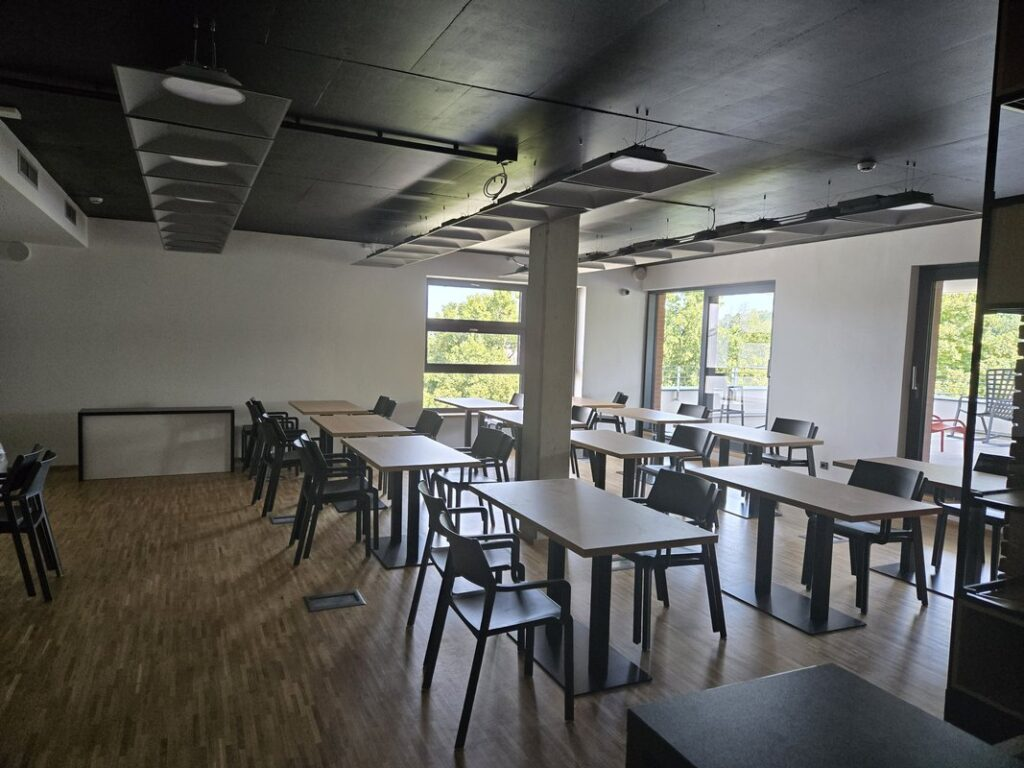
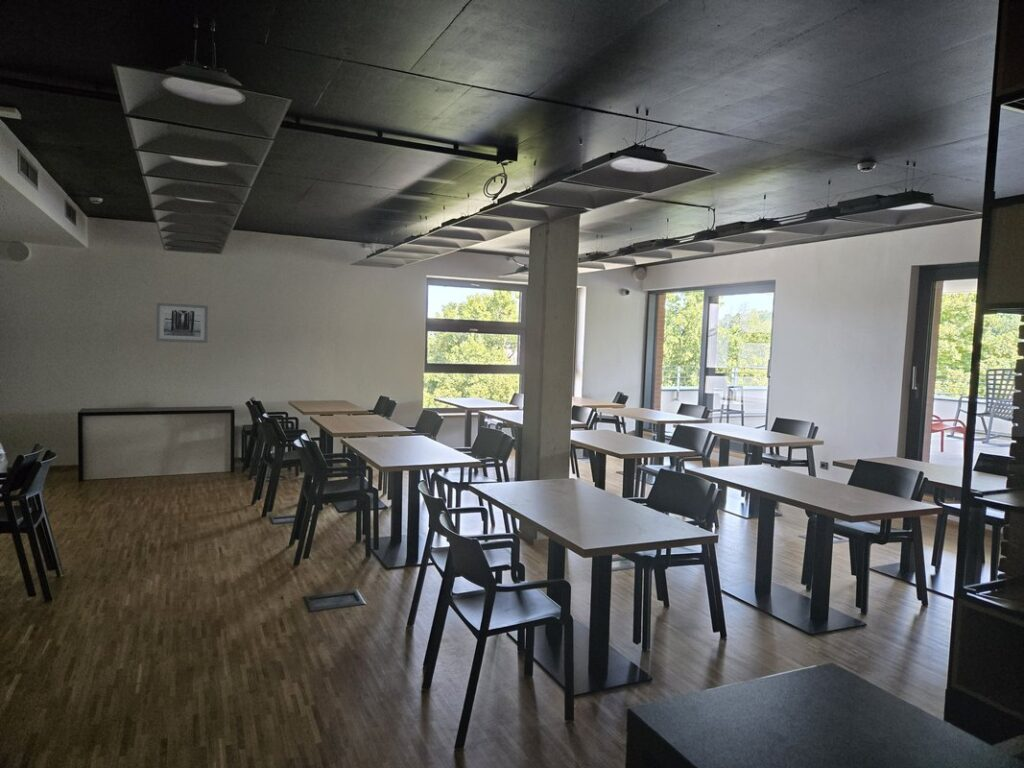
+ wall art [155,302,209,344]
